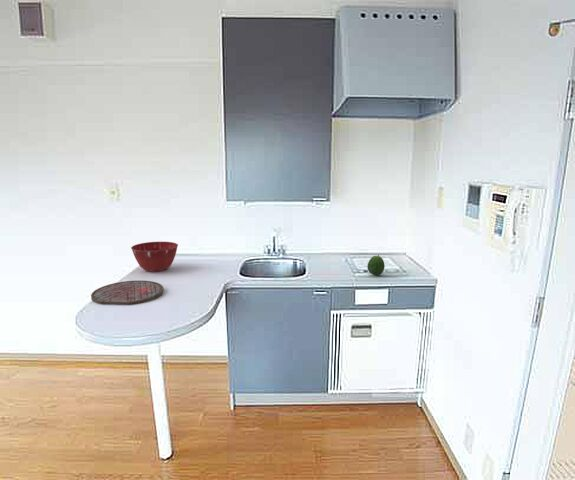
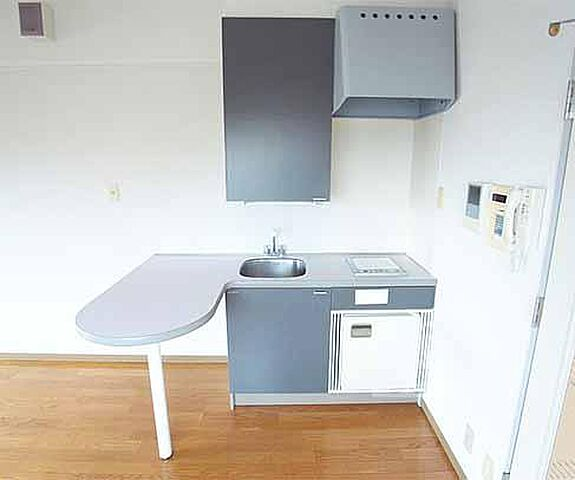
- fruit [367,254,386,276]
- mixing bowl [130,241,179,273]
- cutting board [90,279,164,306]
